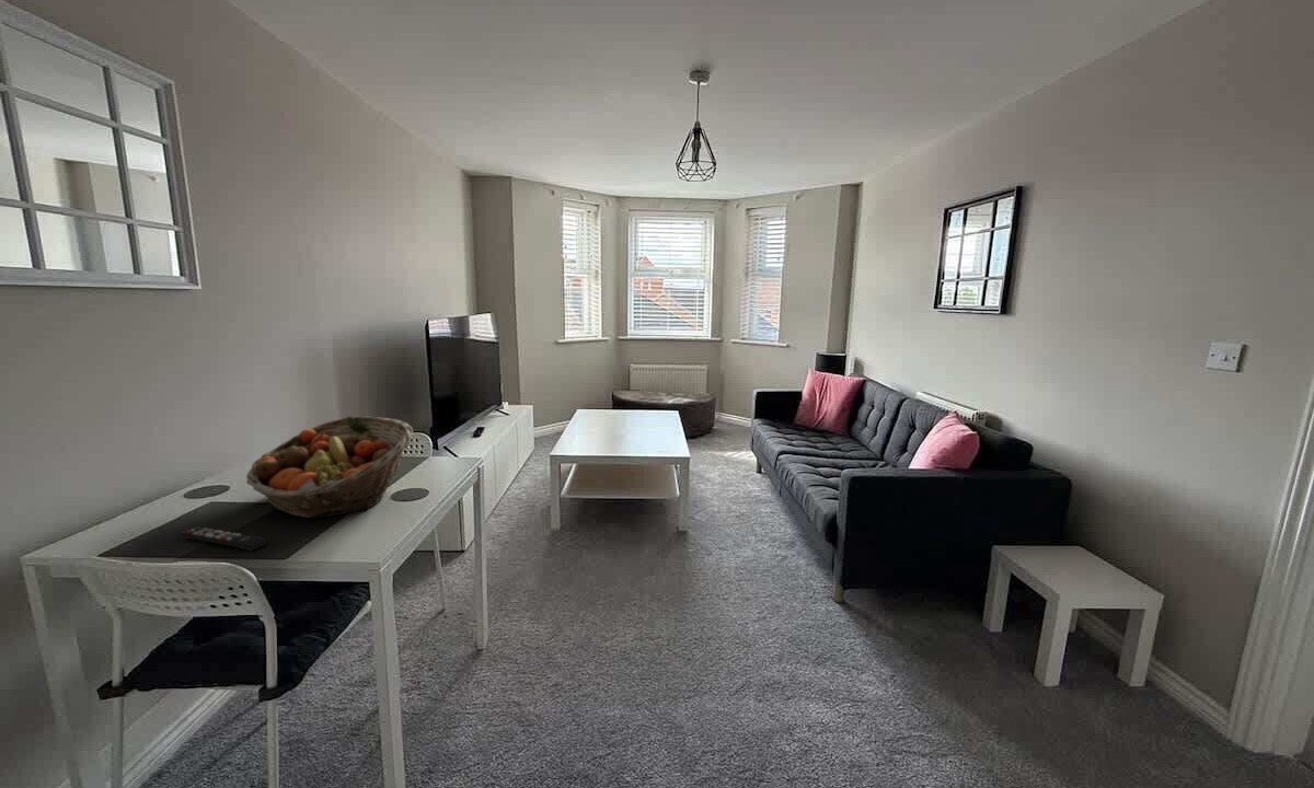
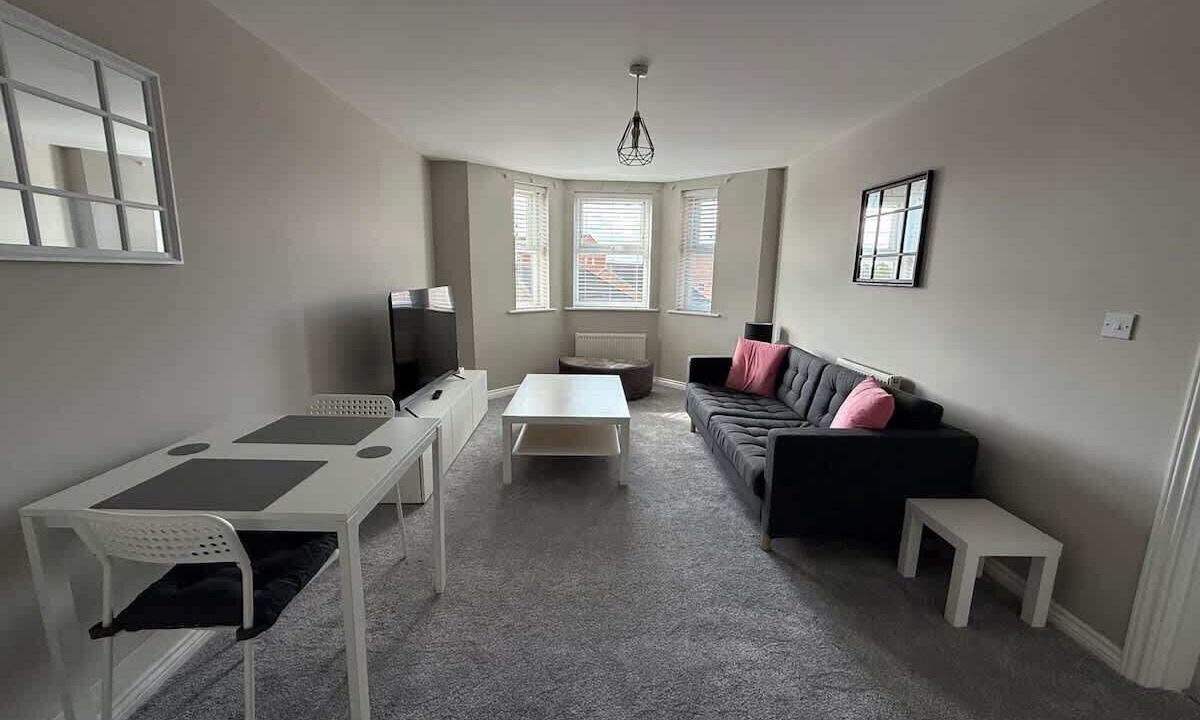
- remote control [178,525,268,553]
- fruit basket [245,415,414,519]
